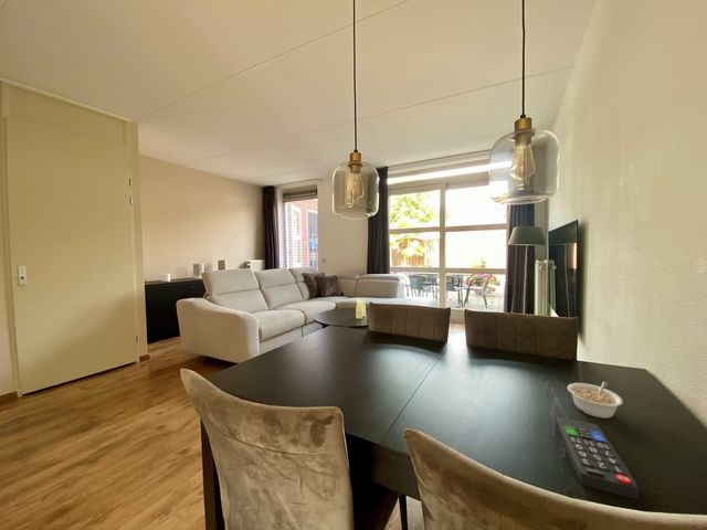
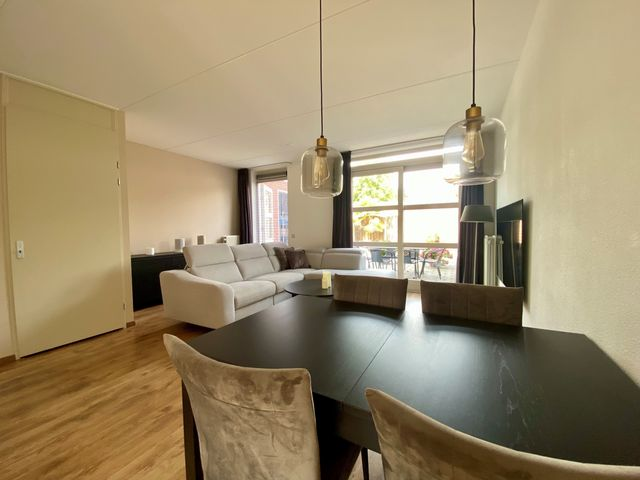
- remote control [556,416,640,500]
- legume [567,381,624,420]
